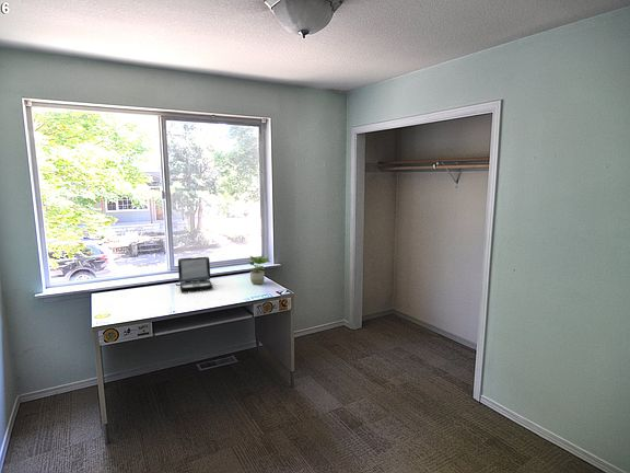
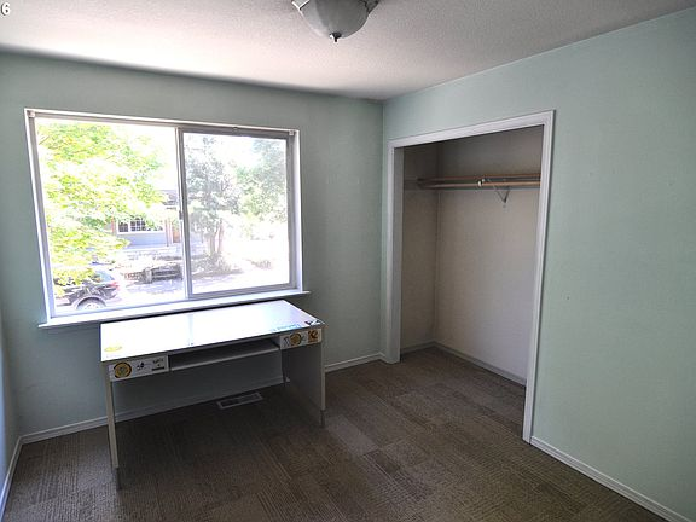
- laptop [175,256,213,292]
- potted plant [247,255,269,286]
